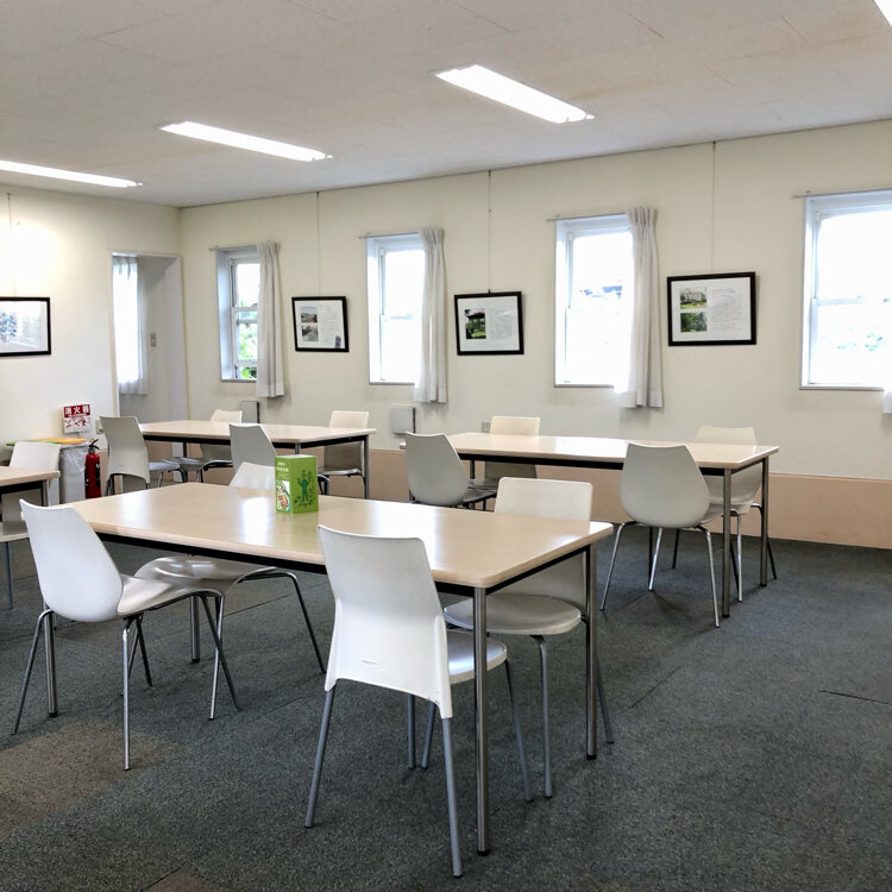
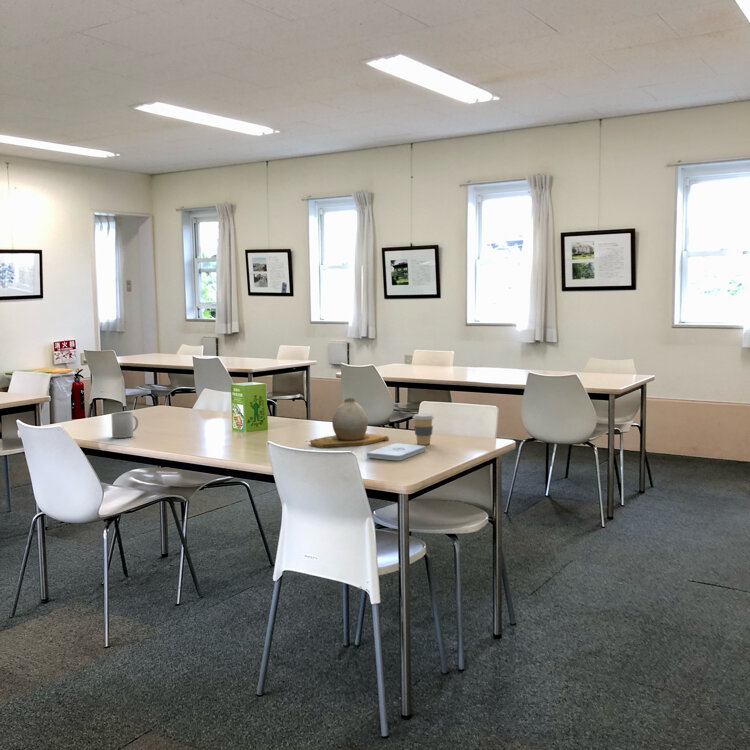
+ notepad [366,442,426,462]
+ coffee cup [412,413,435,446]
+ vase [305,397,390,448]
+ mug [110,411,139,439]
